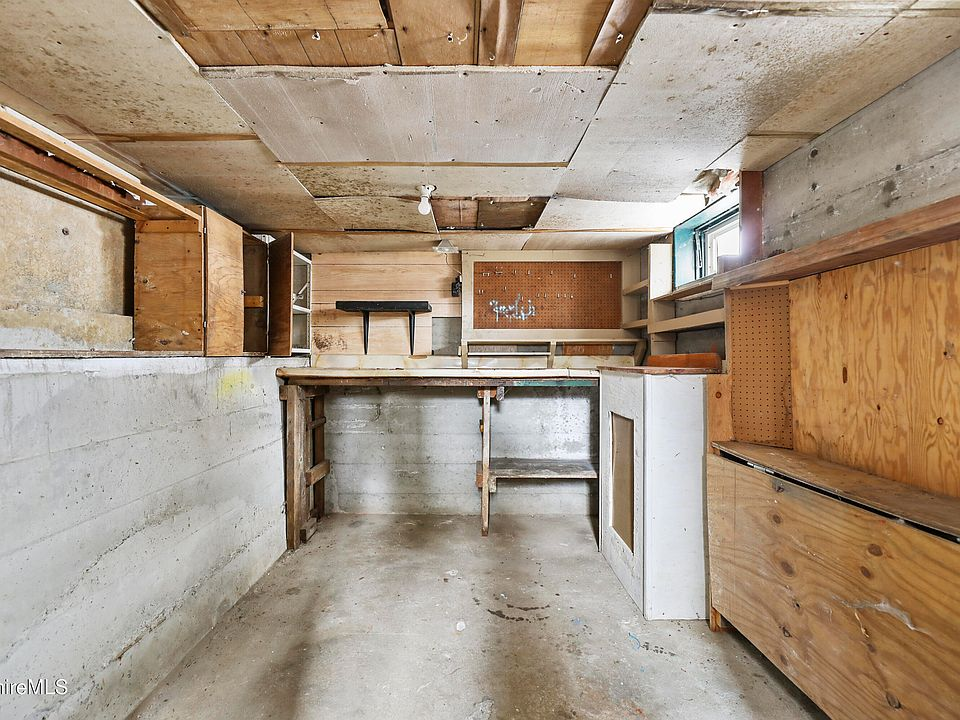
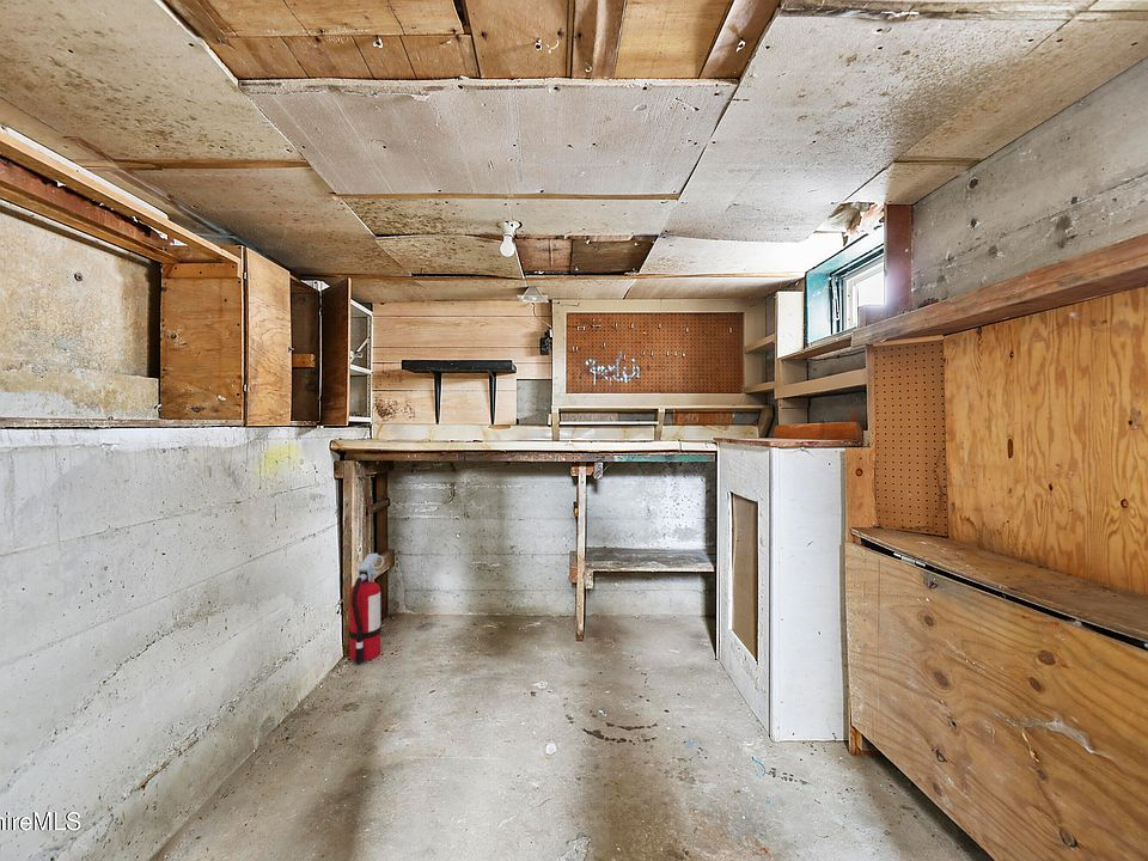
+ fire extinguisher [348,552,385,665]
